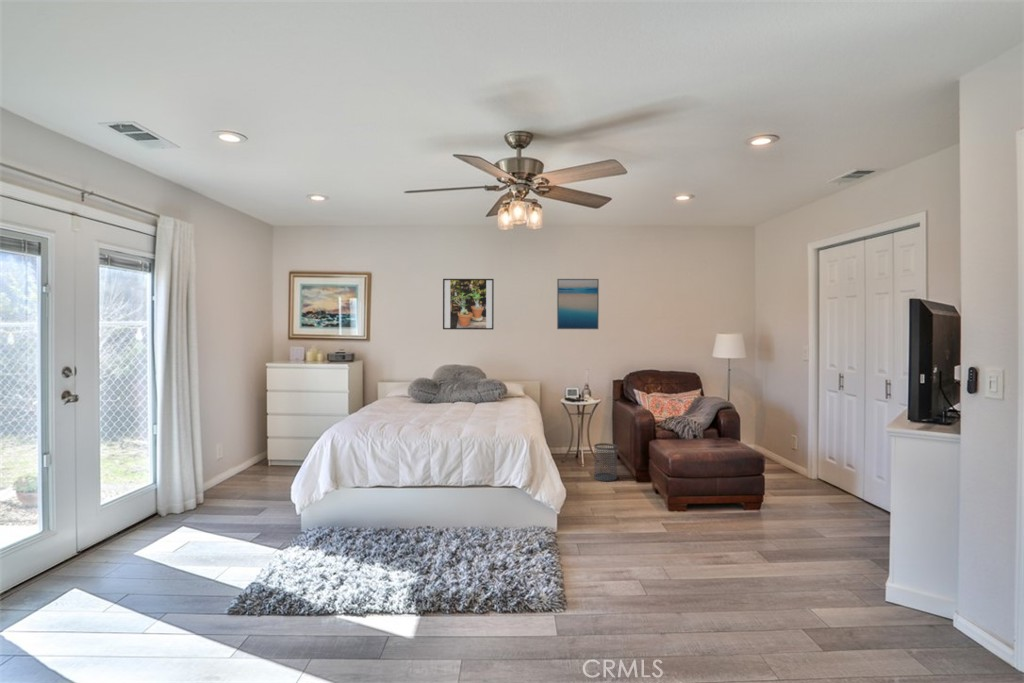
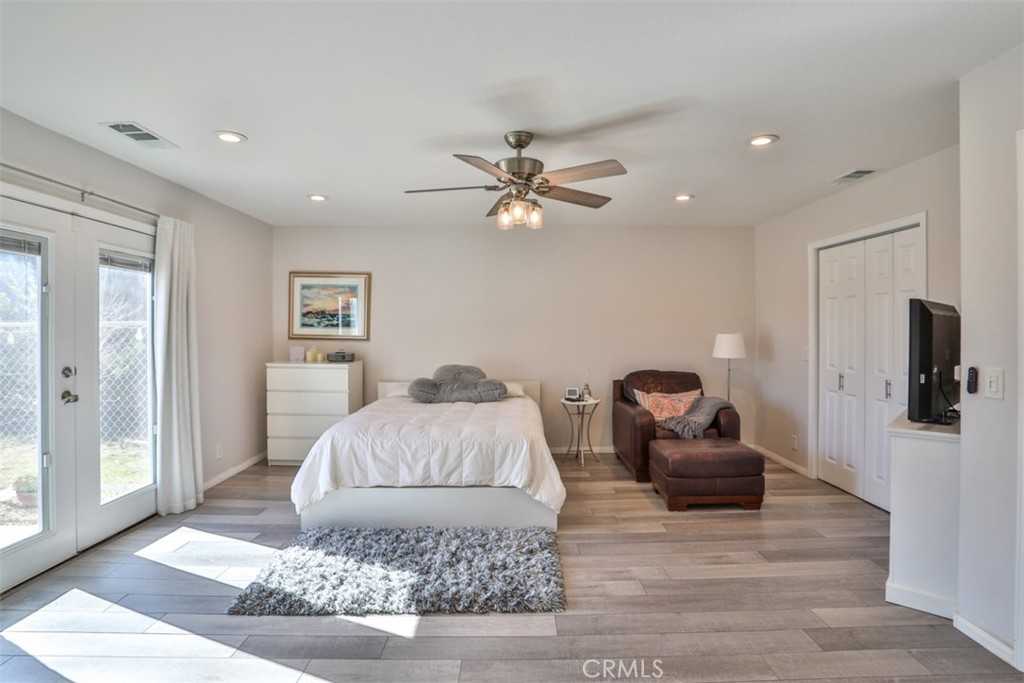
- wastebasket [593,442,618,482]
- wall art [556,278,600,330]
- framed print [442,278,495,331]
